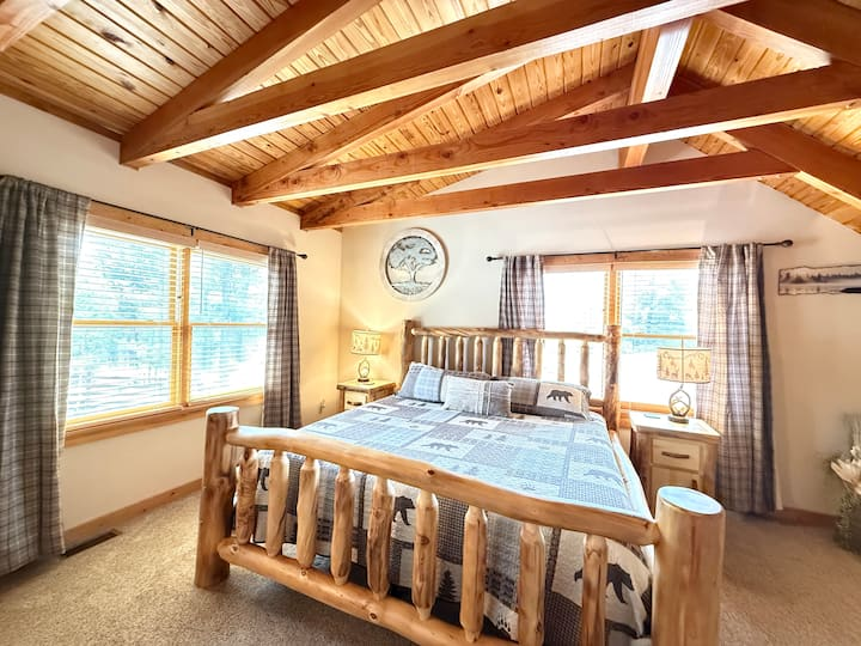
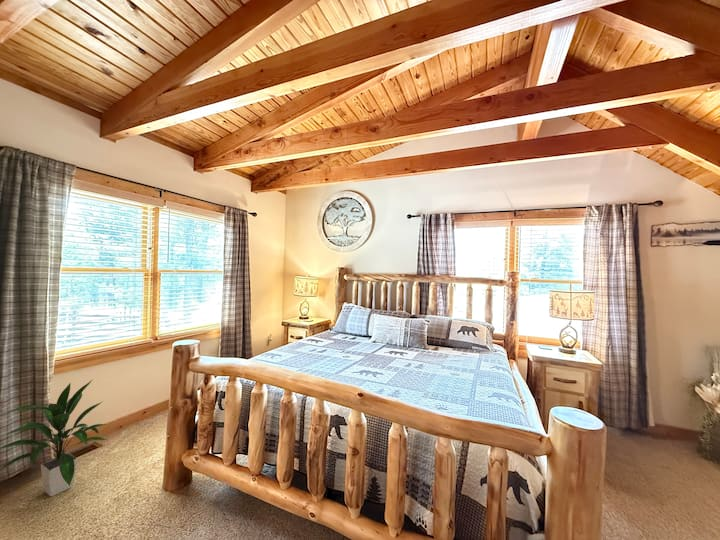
+ indoor plant [0,379,107,497]
